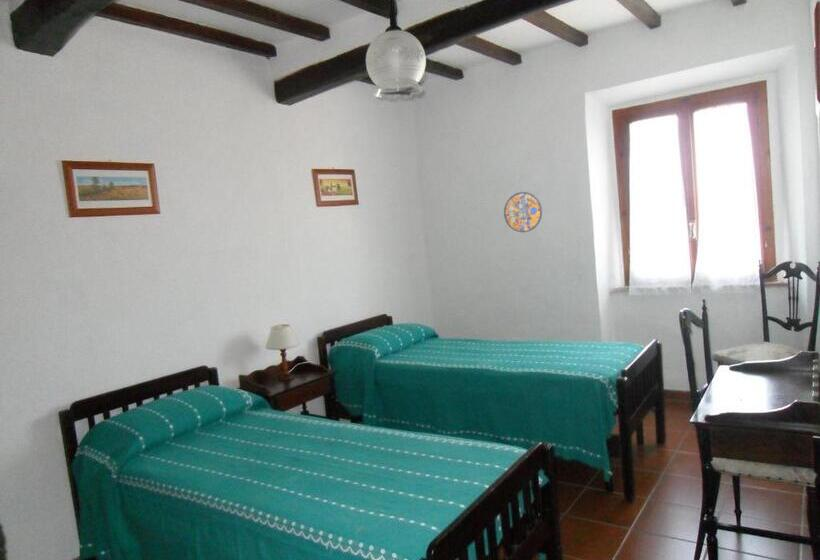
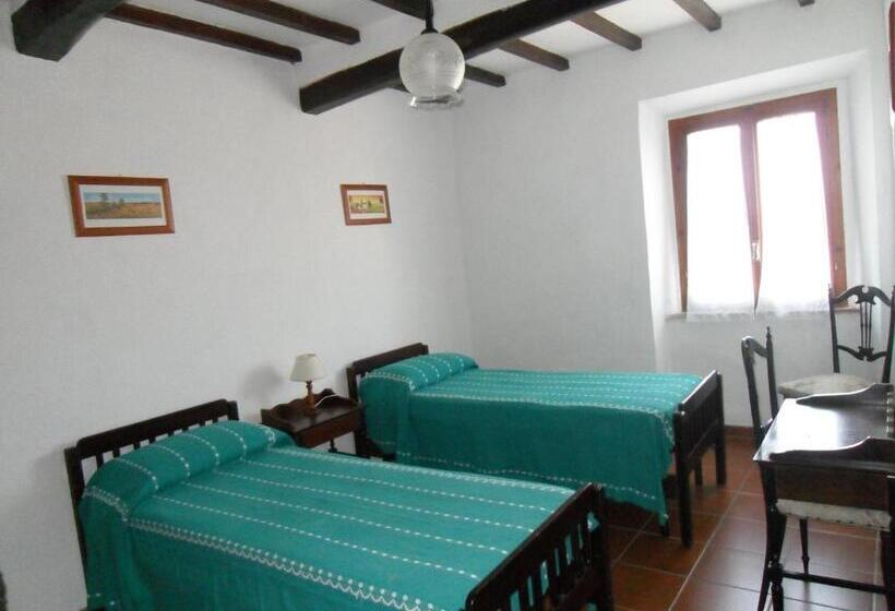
- manhole cover [503,191,543,233]
